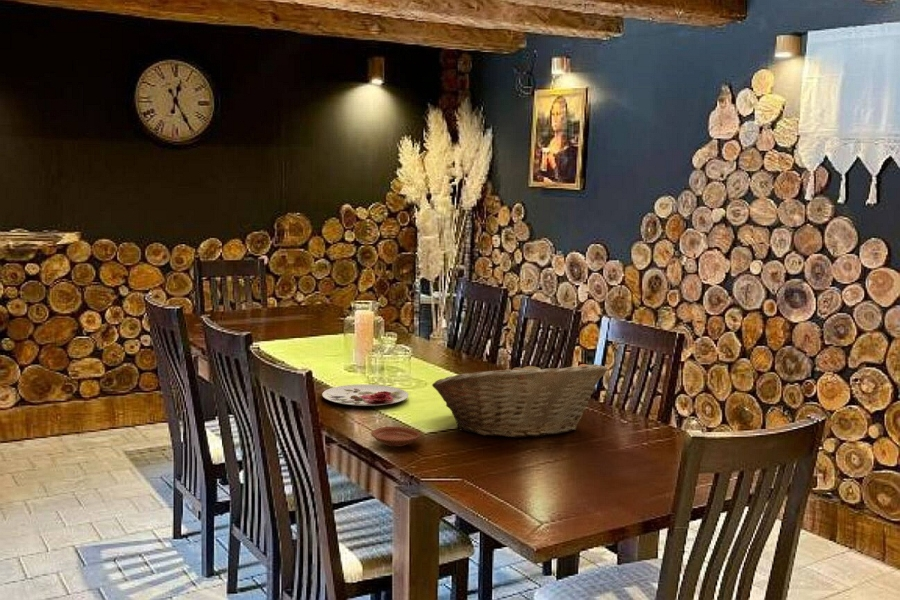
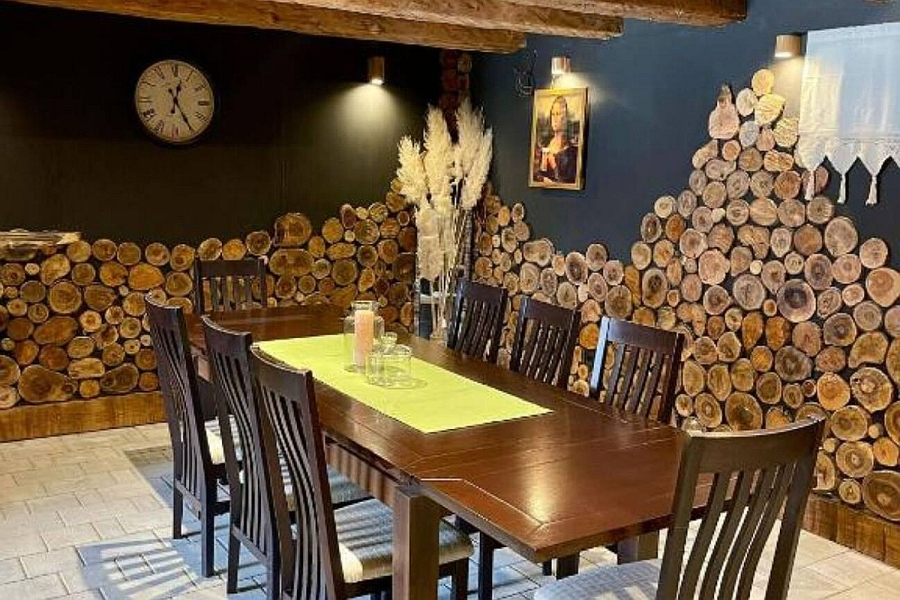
- plate [370,426,422,447]
- plate [321,383,409,407]
- fruit basket [431,359,608,439]
